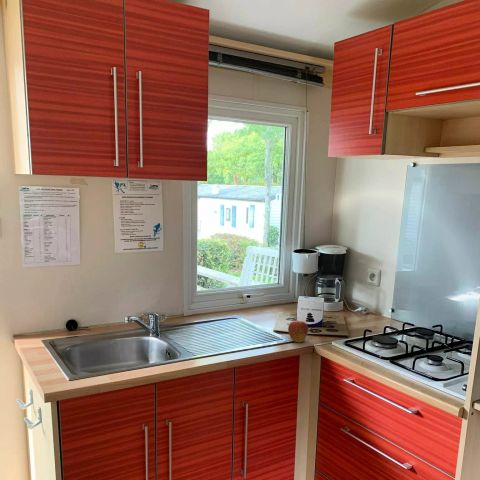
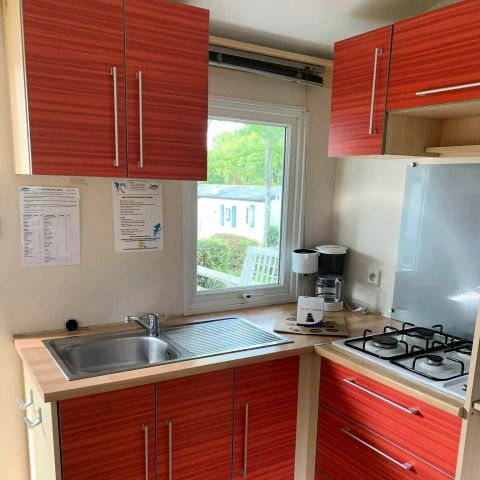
- apple [287,316,309,343]
